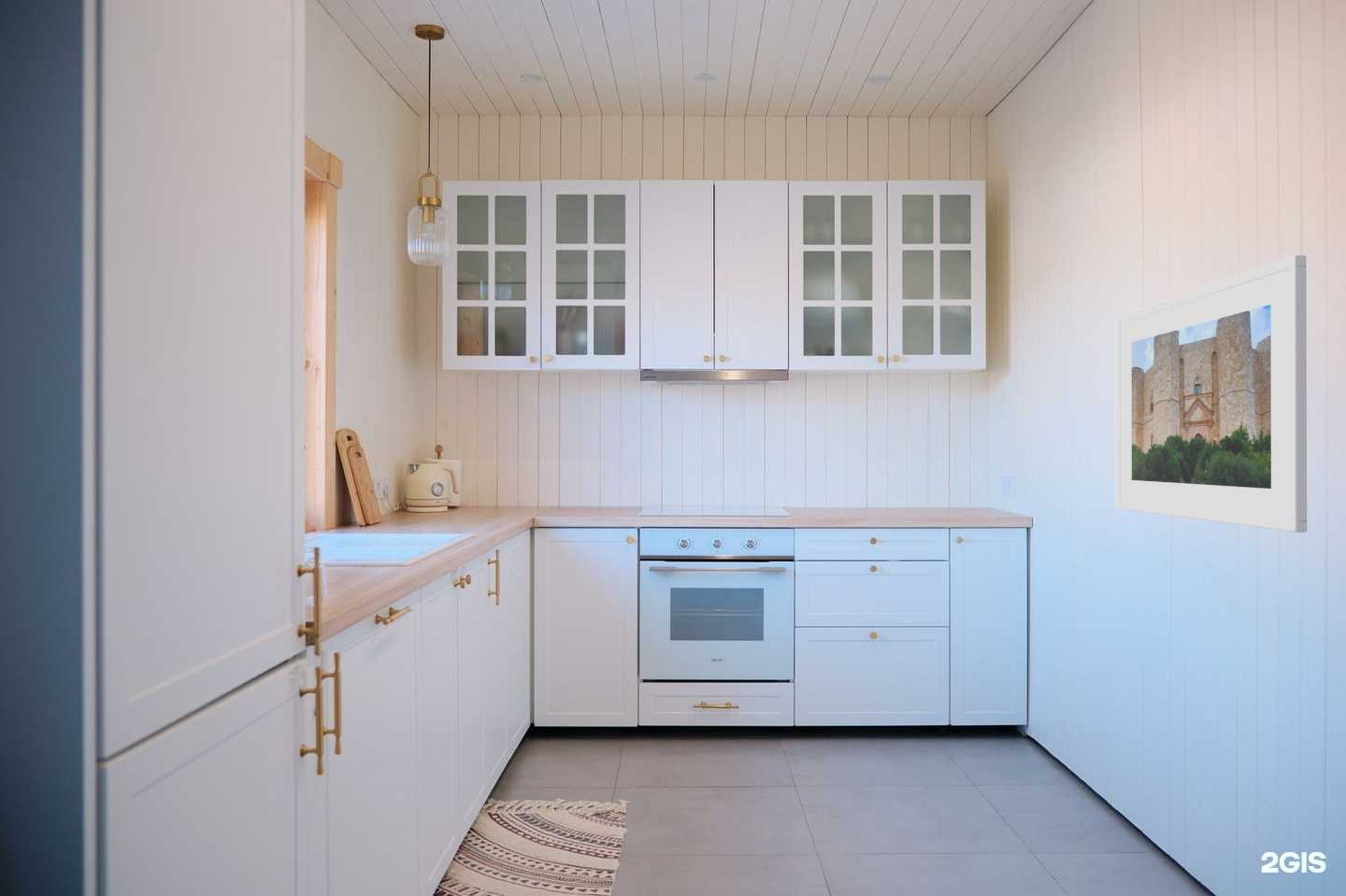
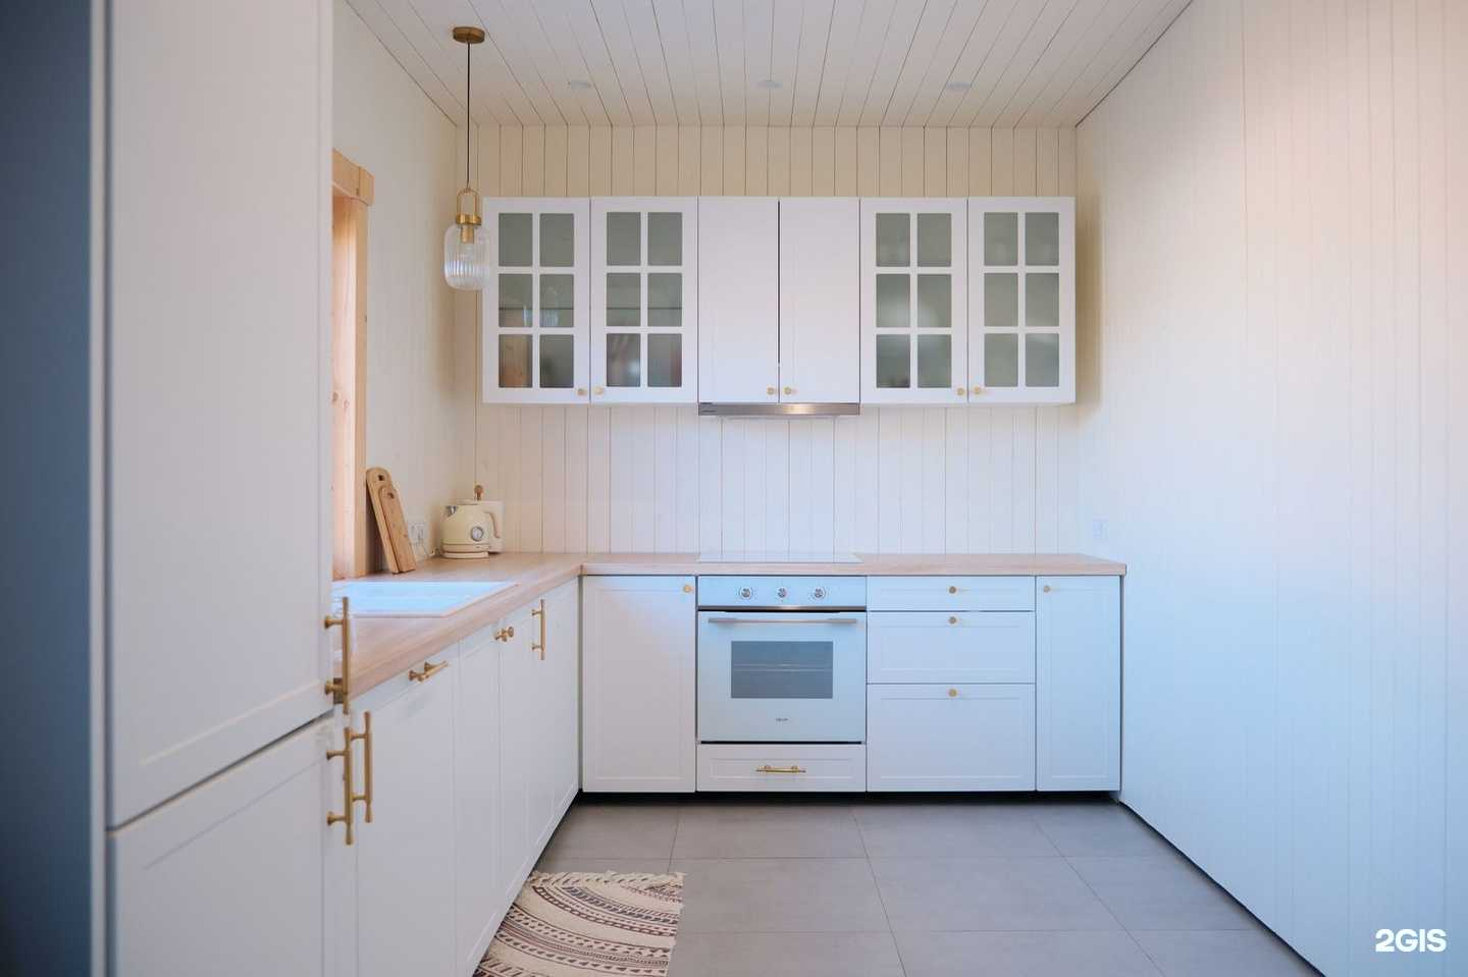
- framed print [1115,254,1308,533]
